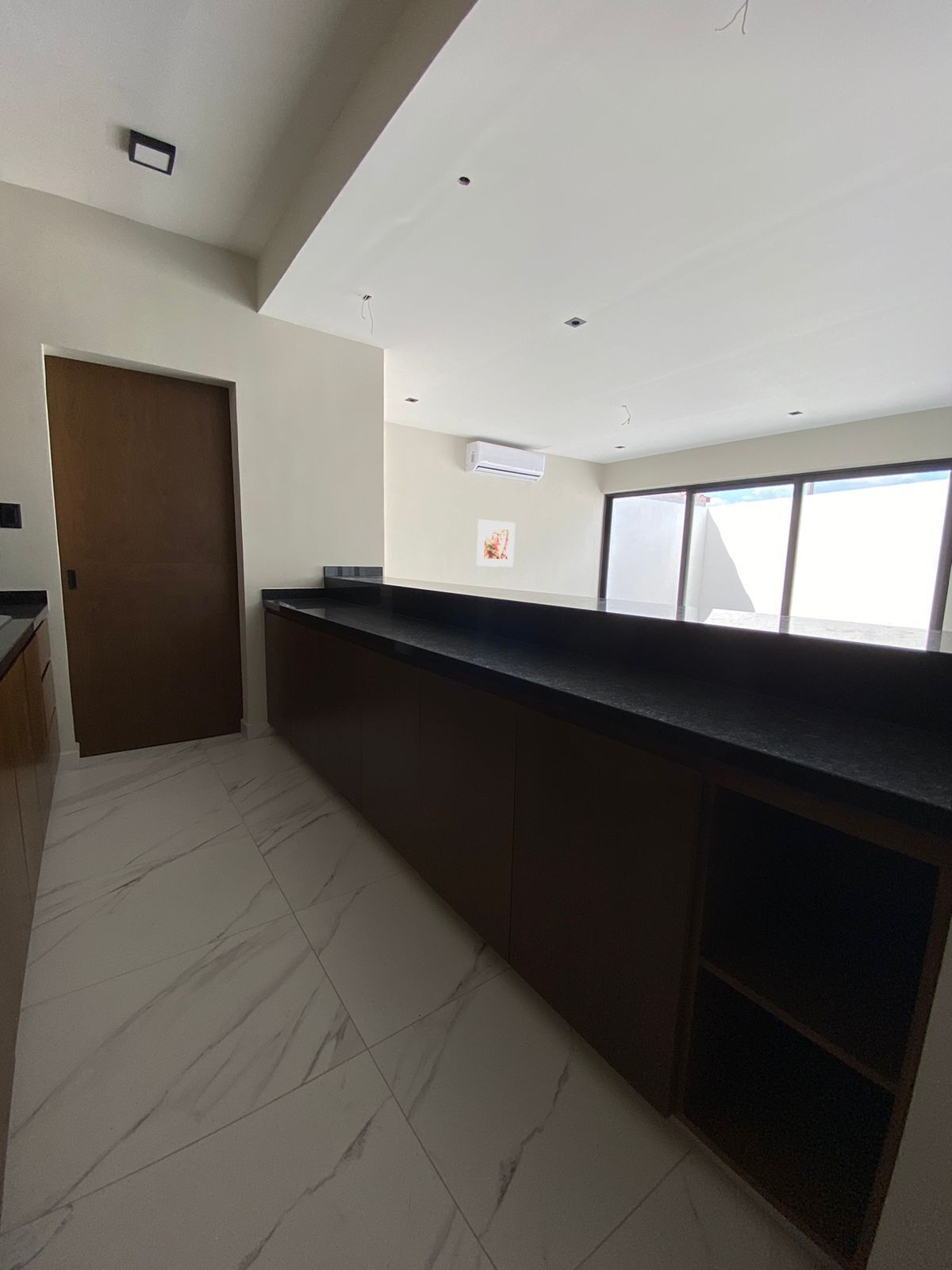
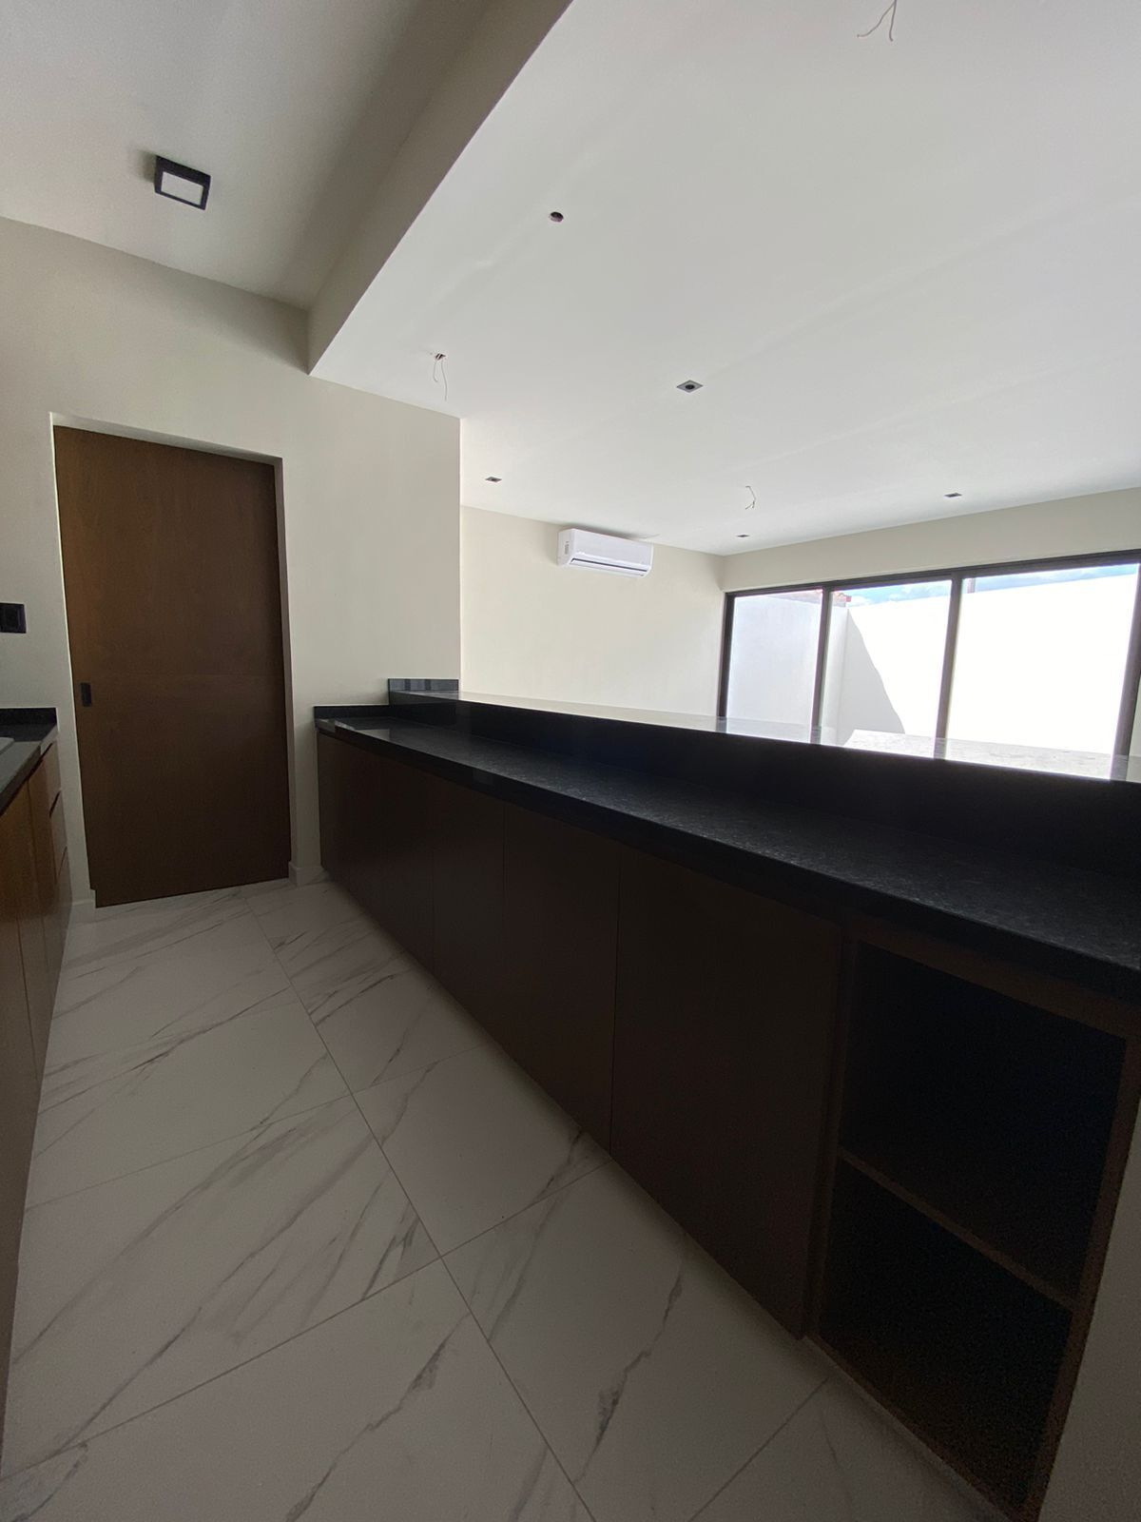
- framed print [476,518,516,568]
